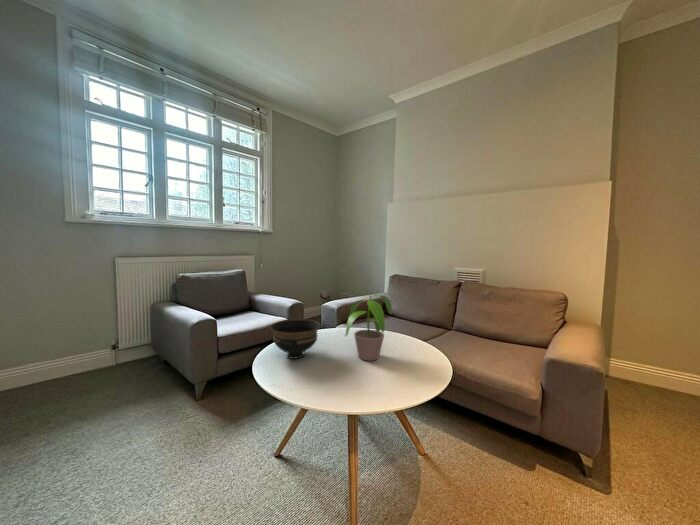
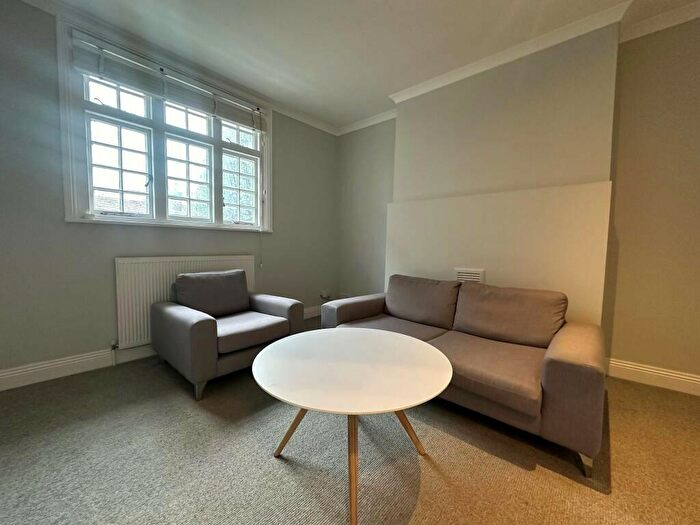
- potted plant [343,293,393,362]
- bowl [270,318,321,360]
